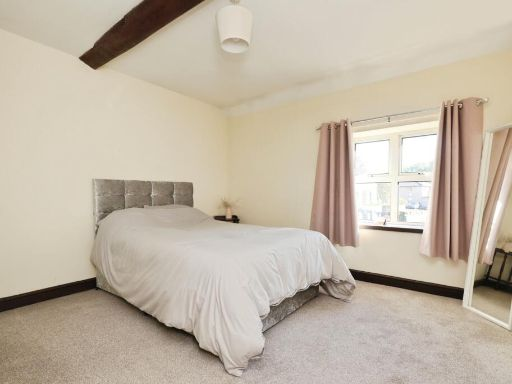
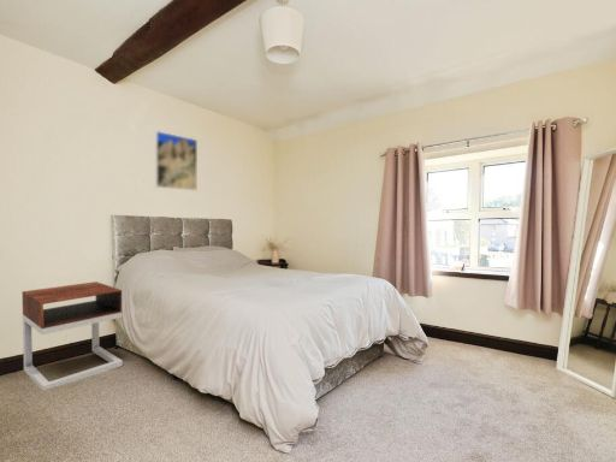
+ nightstand [20,280,124,391]
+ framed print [154,130,199,191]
